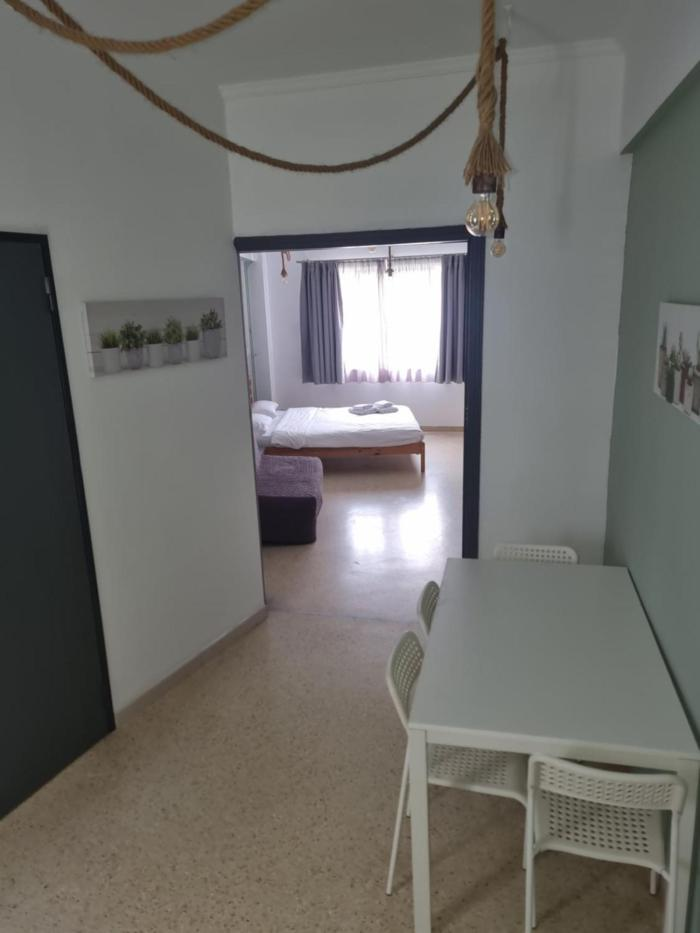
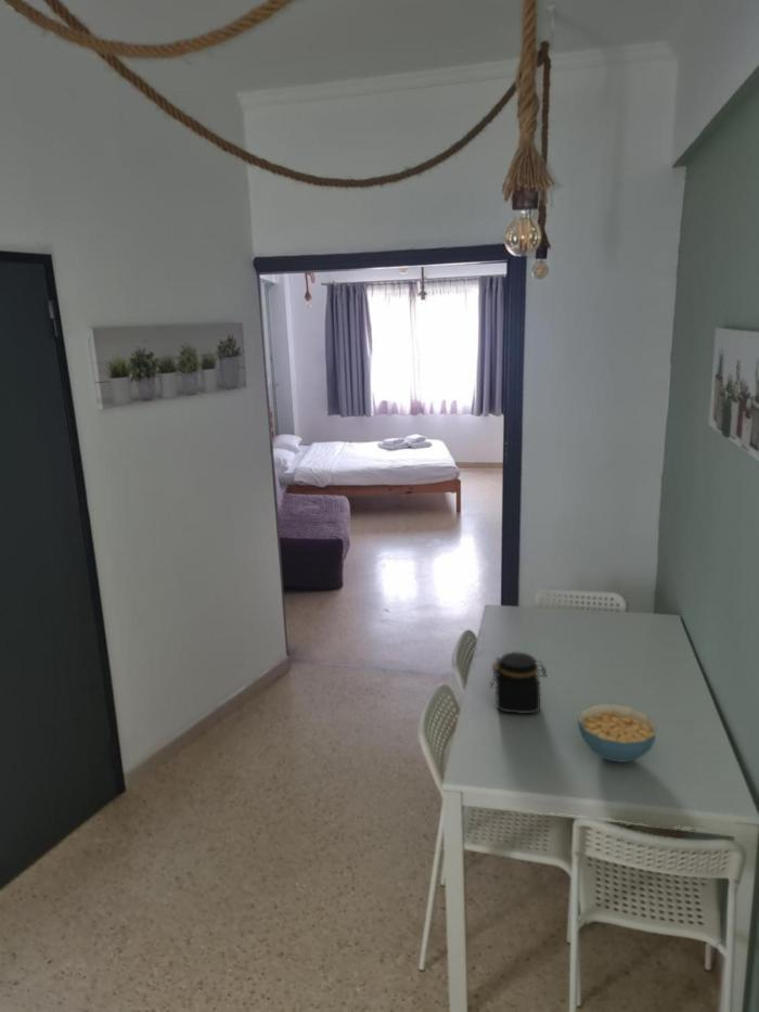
+ jar [489,651,549,715]
+ cereal bowl [577,703,658,764]
